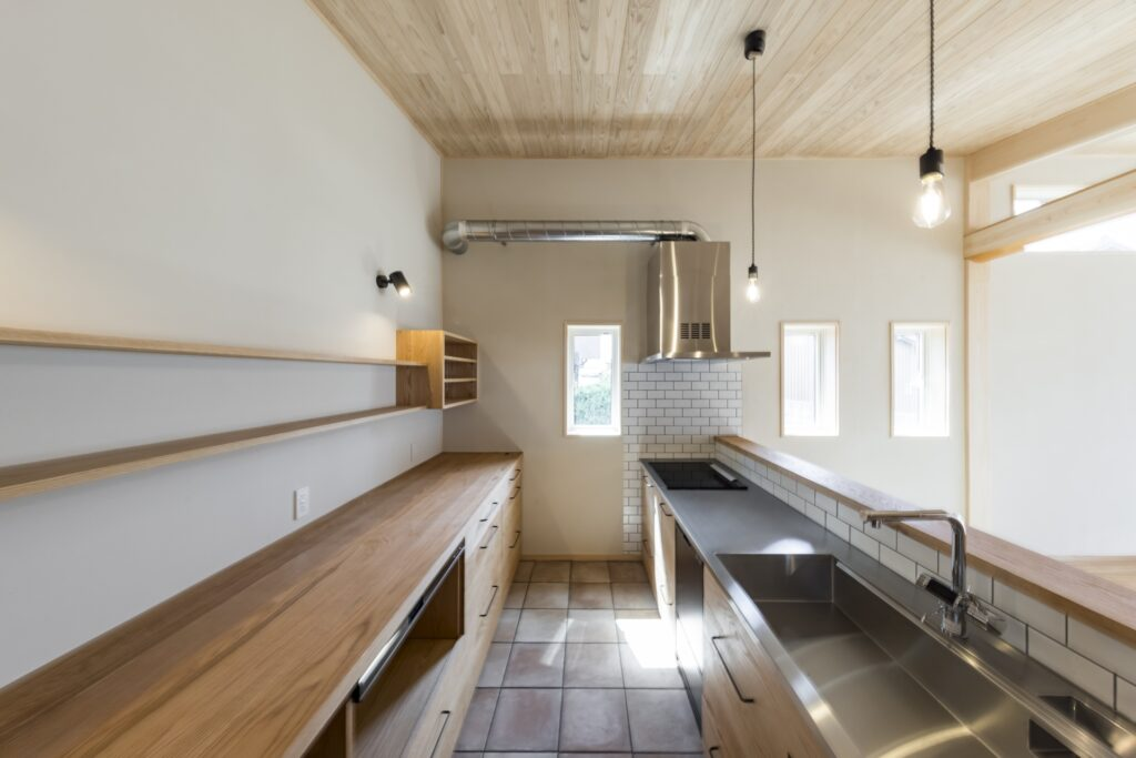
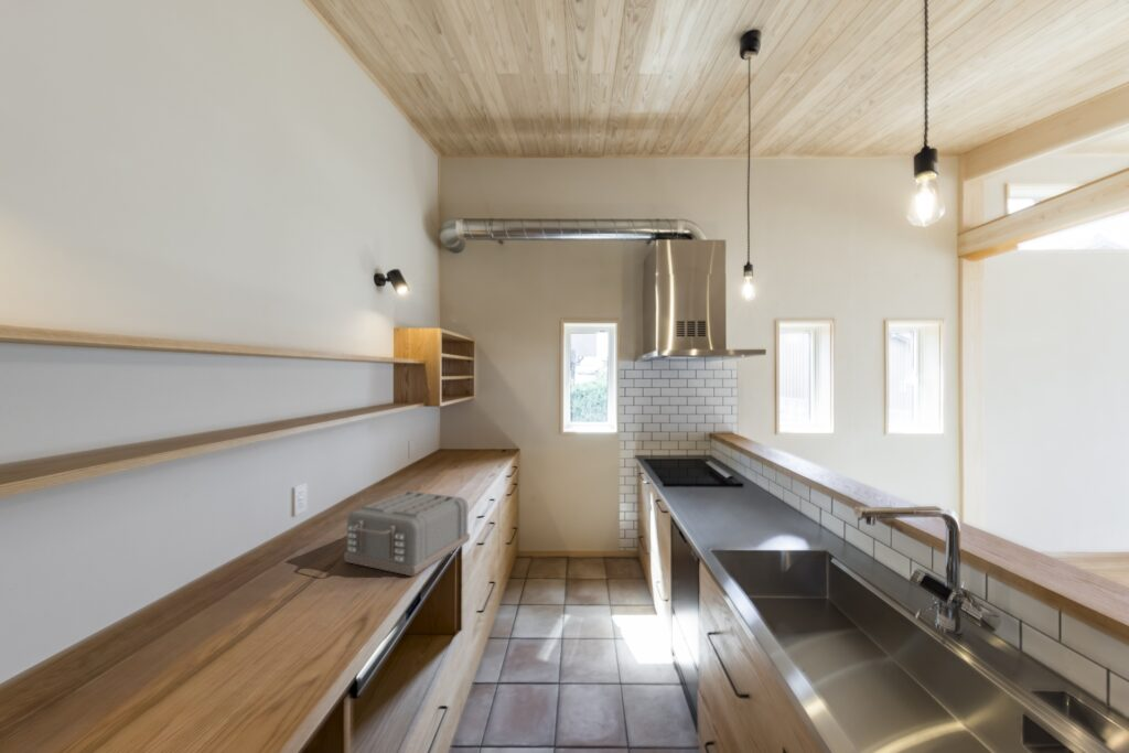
+ toaster [343,491,471,578]
